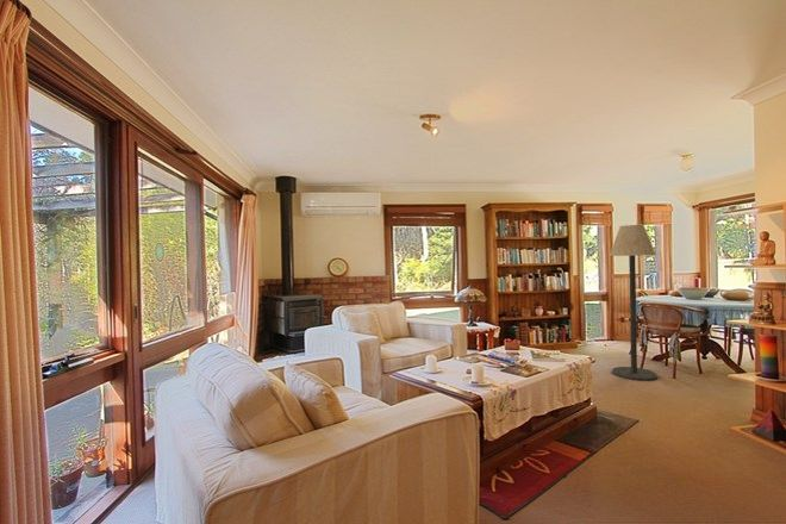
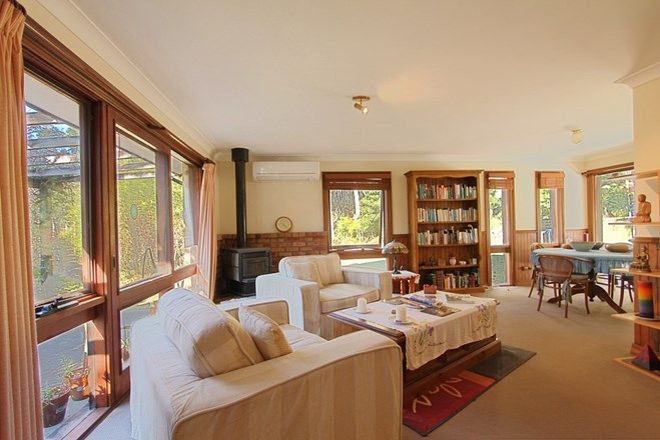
- floor lamp [609,224,659,382]
